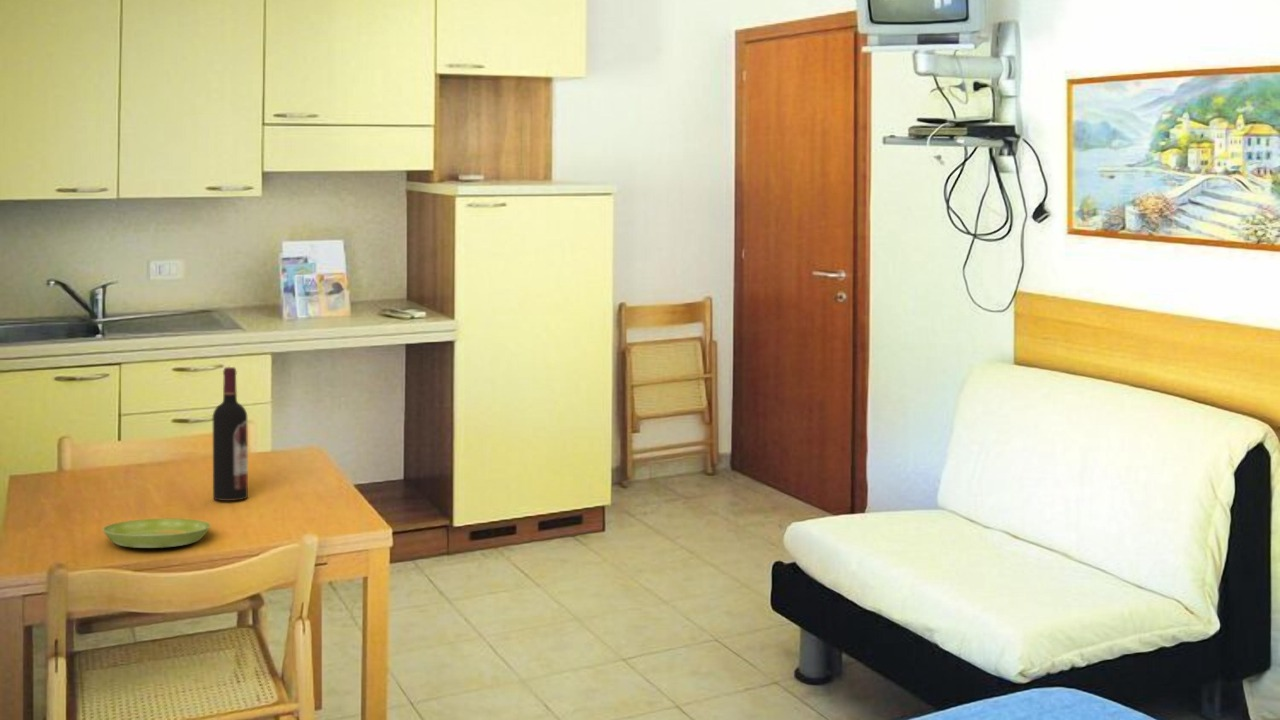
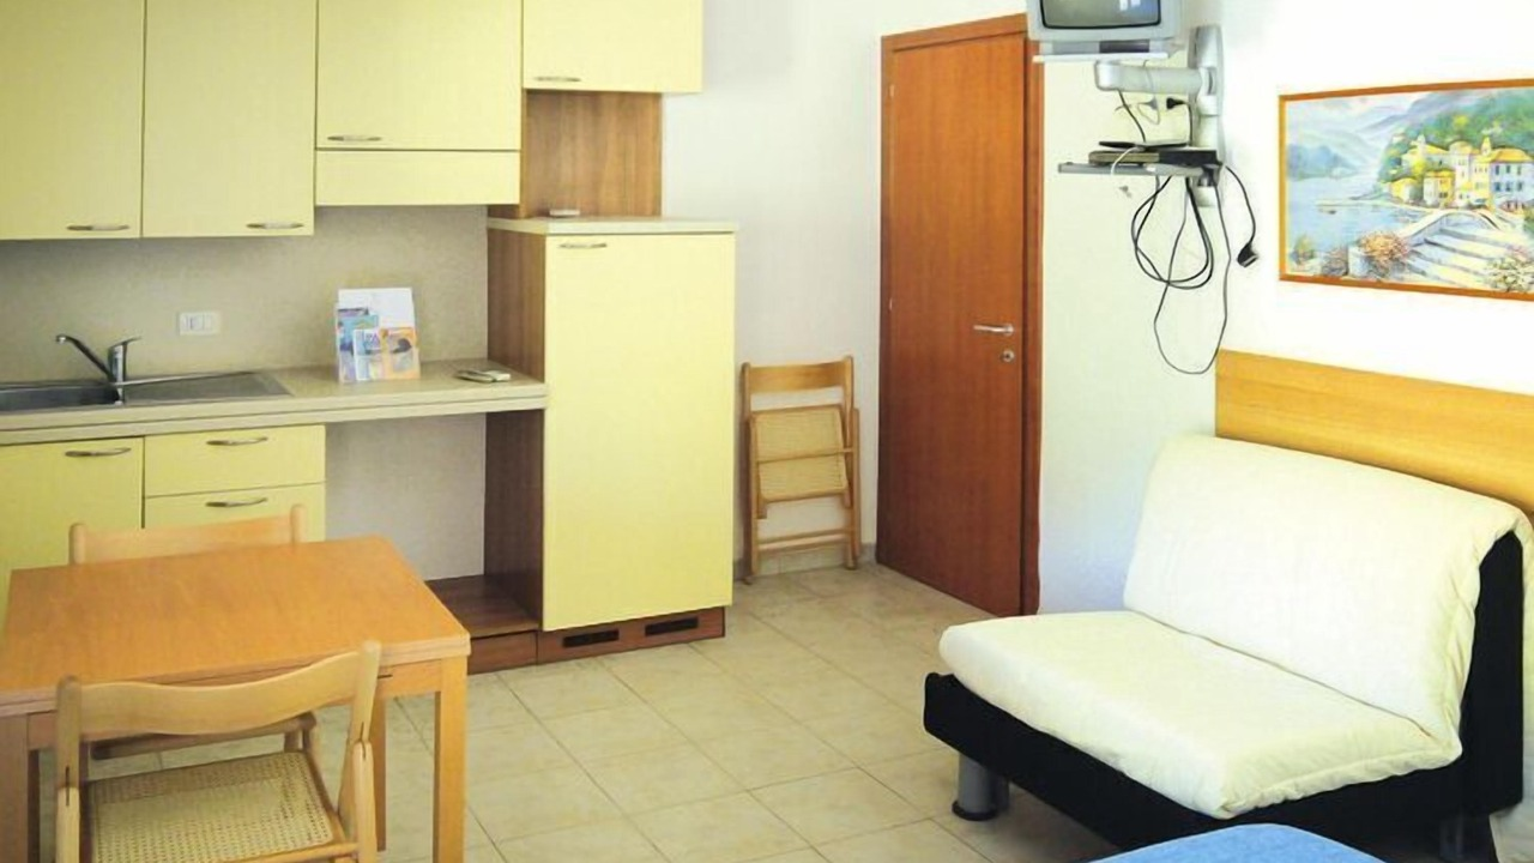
- wine bottle [212,366,249,502]
- saucer [102,518,212,549]
